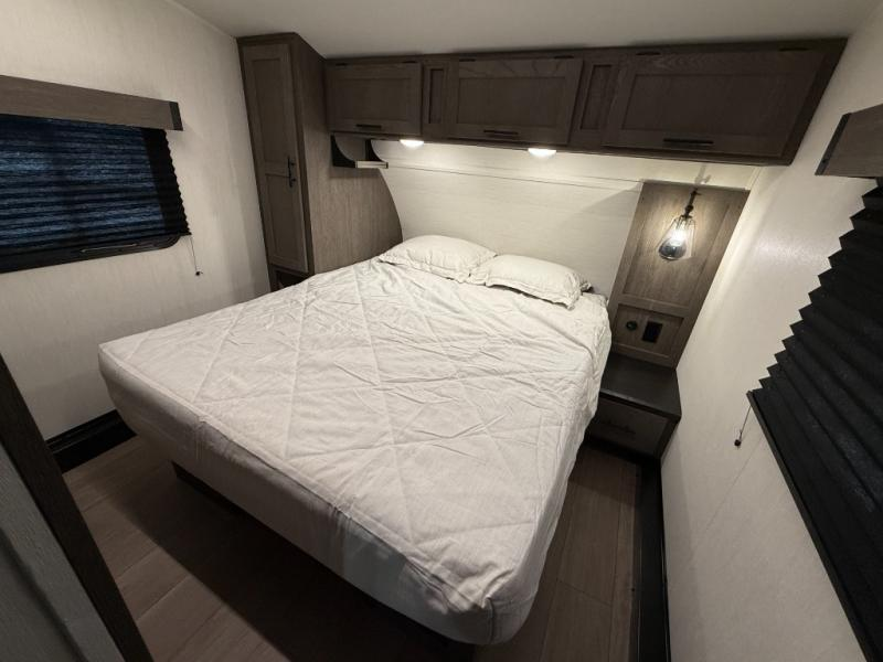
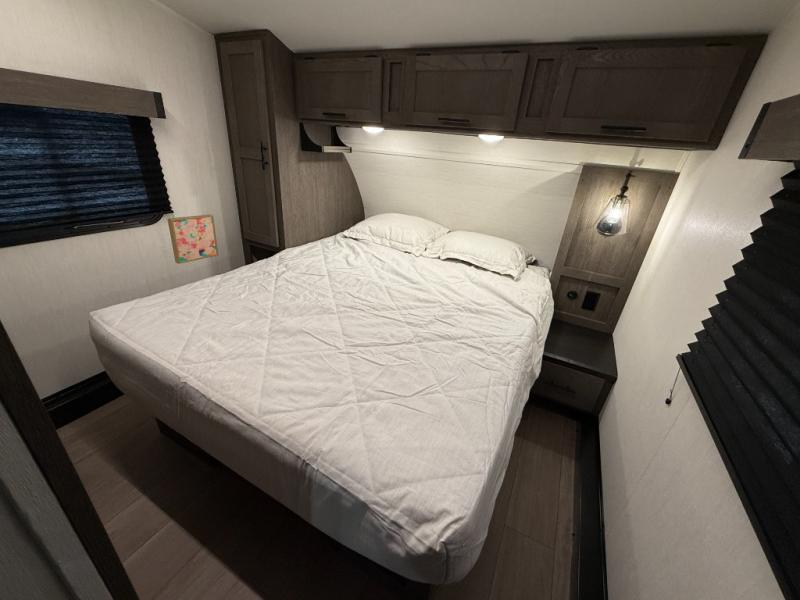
+ wall art [166,214,219,265]
